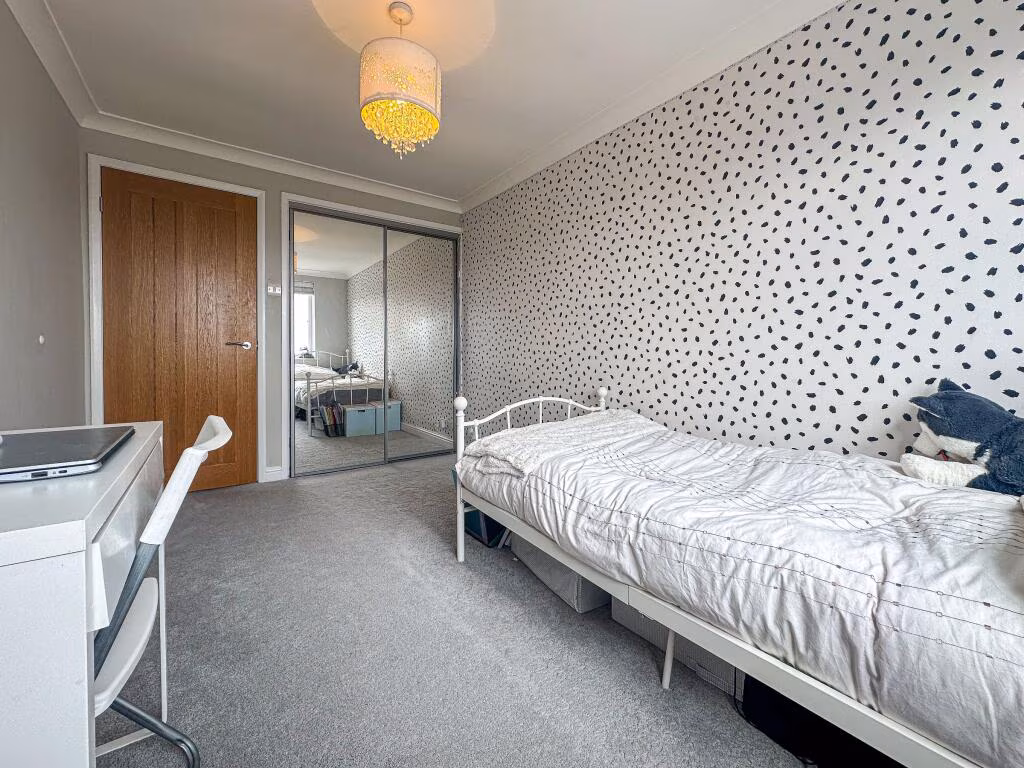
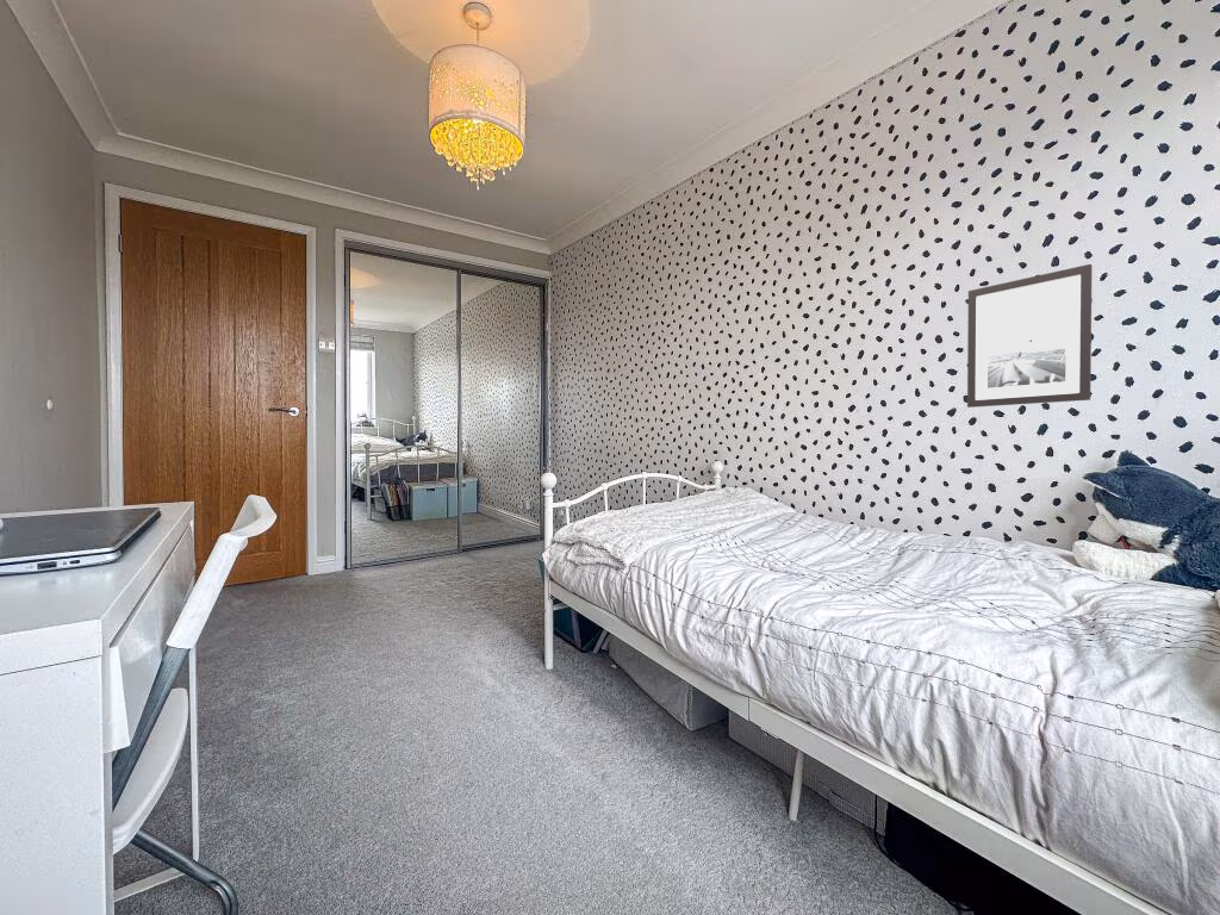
+ wall art [966,263,1094,409]
